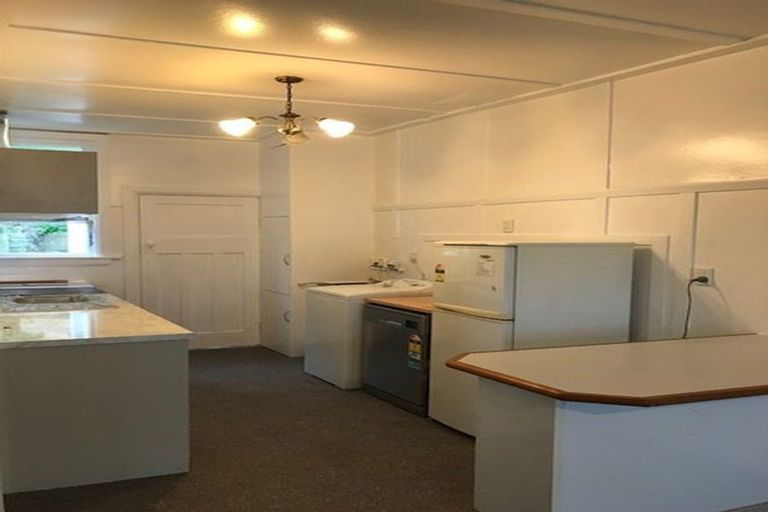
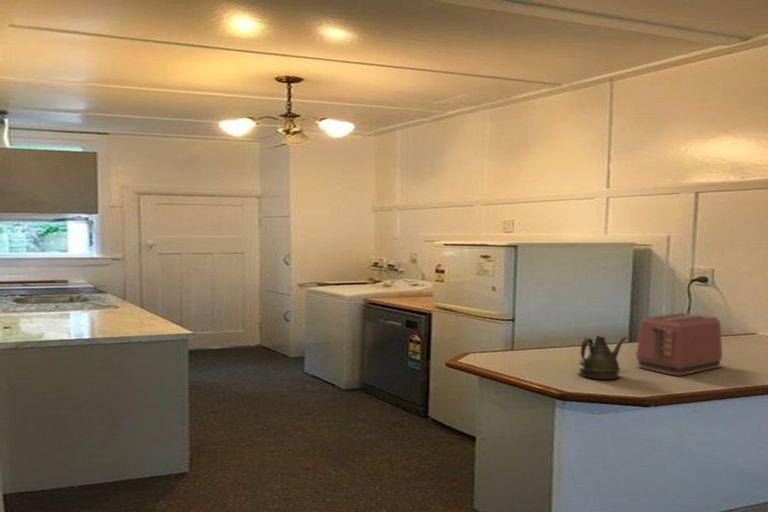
+ toaster [635,312,723,377]
+ teapot [577,335,628,380]
